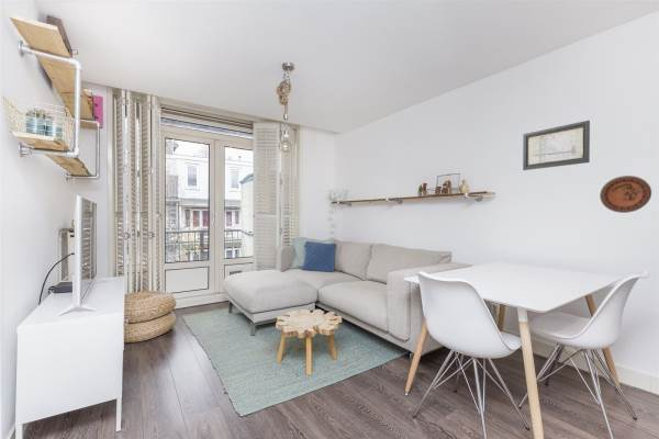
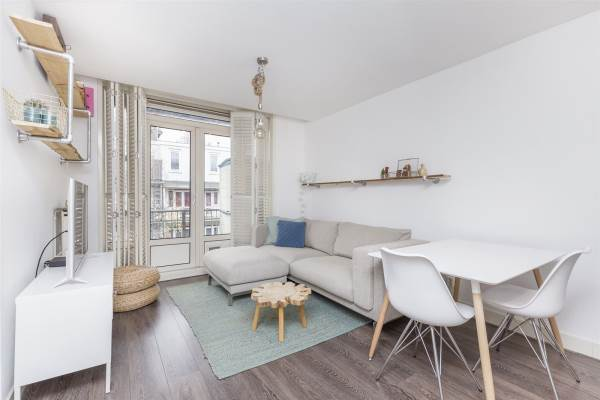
- decorative plate [599,175,652,214]
- wall art [522,120,591,171]
